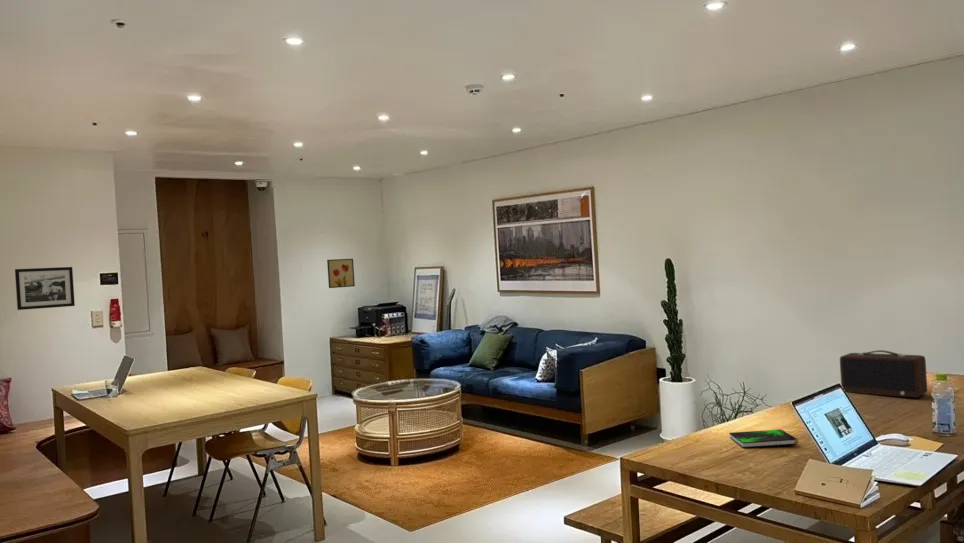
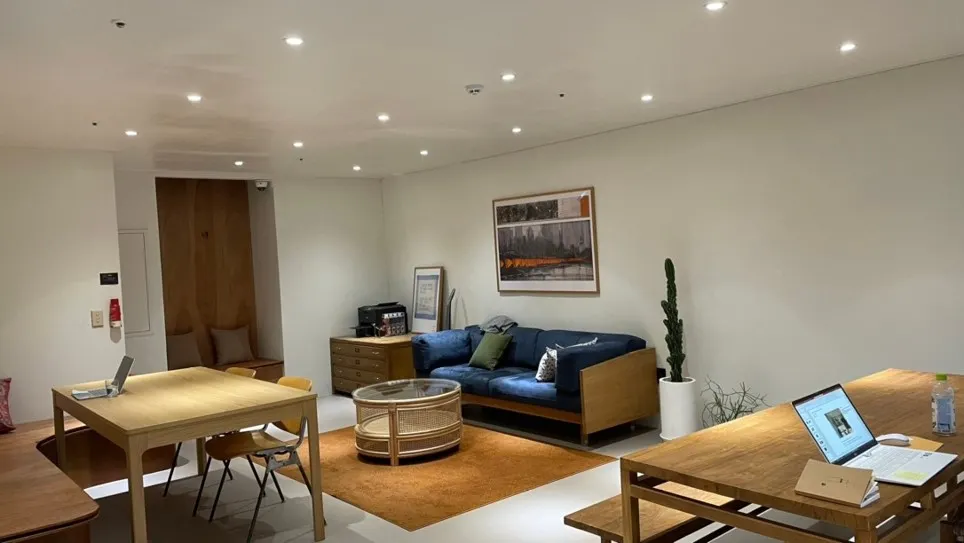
- speaker [839,349,928,398]
- picture frame [14,266,76,311]
- wall art [326,258,356,289]
- notebook [729,429,799,449]
